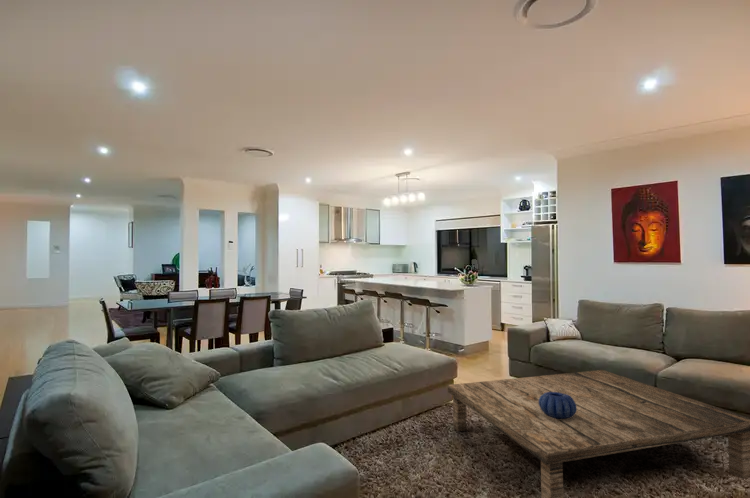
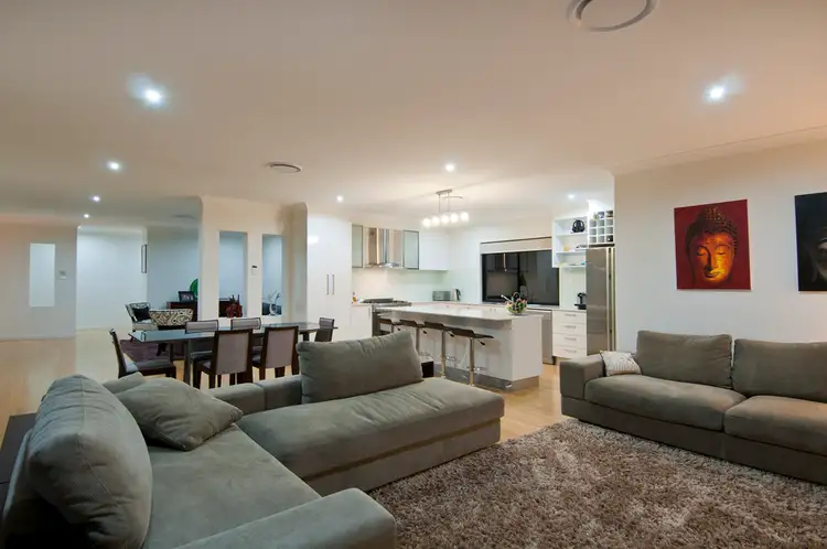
- decorative bowl [539,392,577,419]
- coffee table [447,369,750,498]
